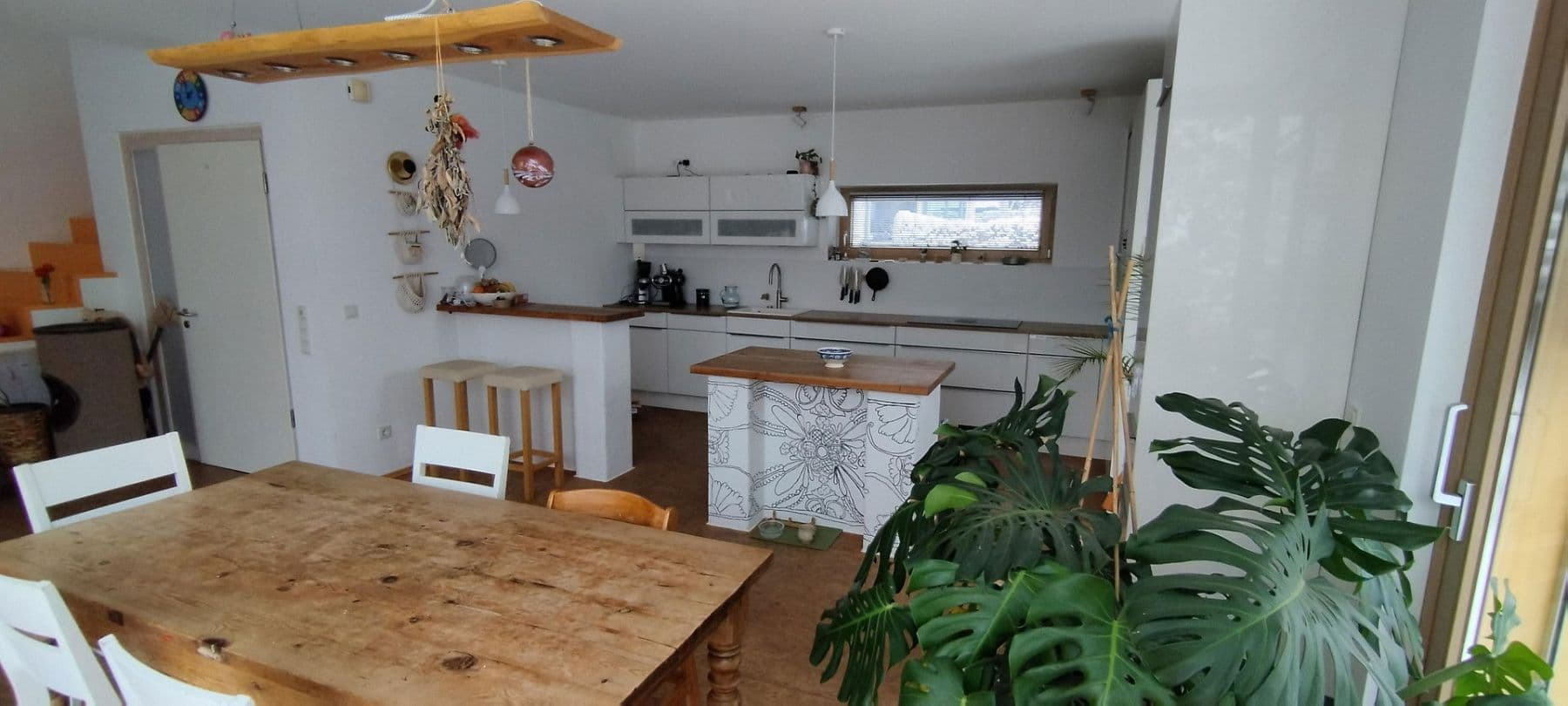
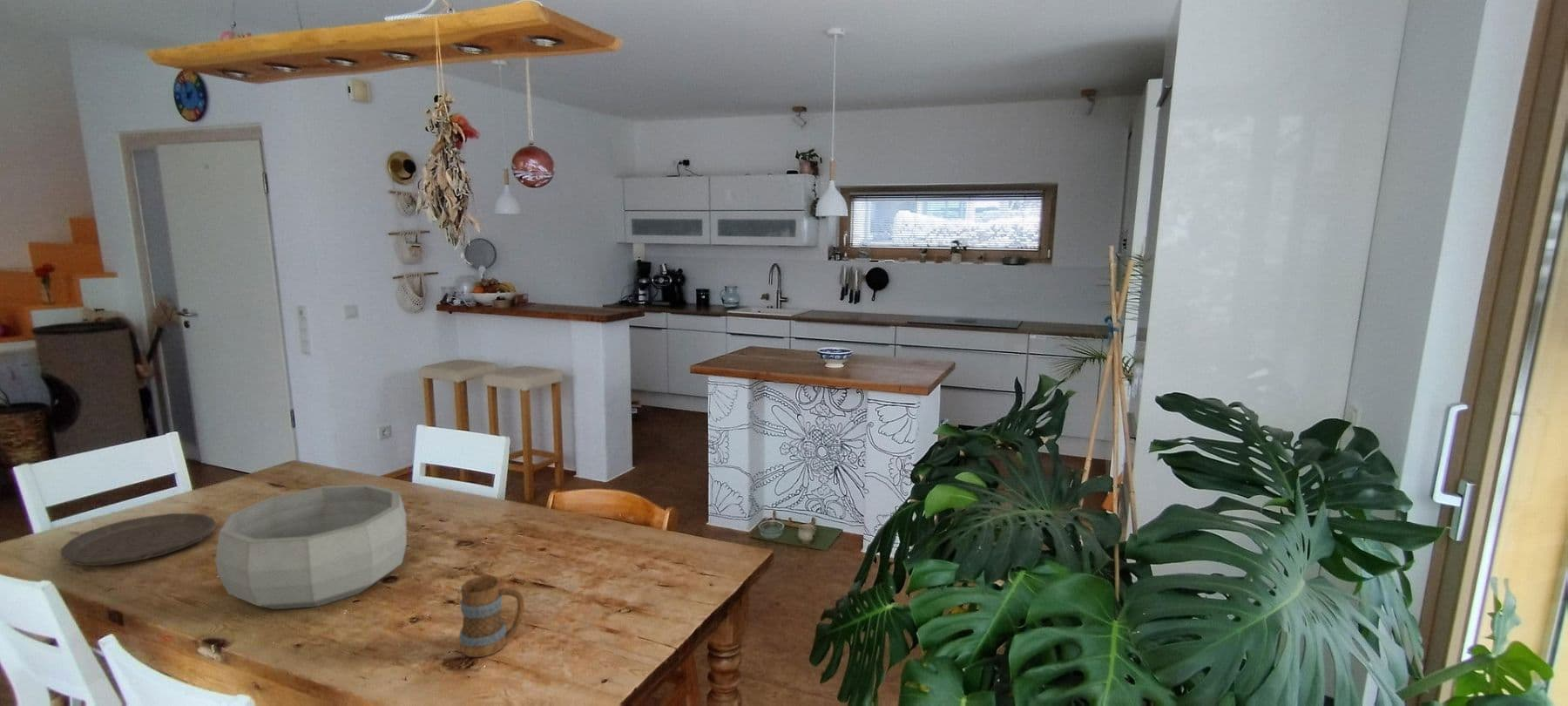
+ mug [458,575,525,658]
+ plate [60,513,217,567]
+ decorative bowl [214,484,408,610]
